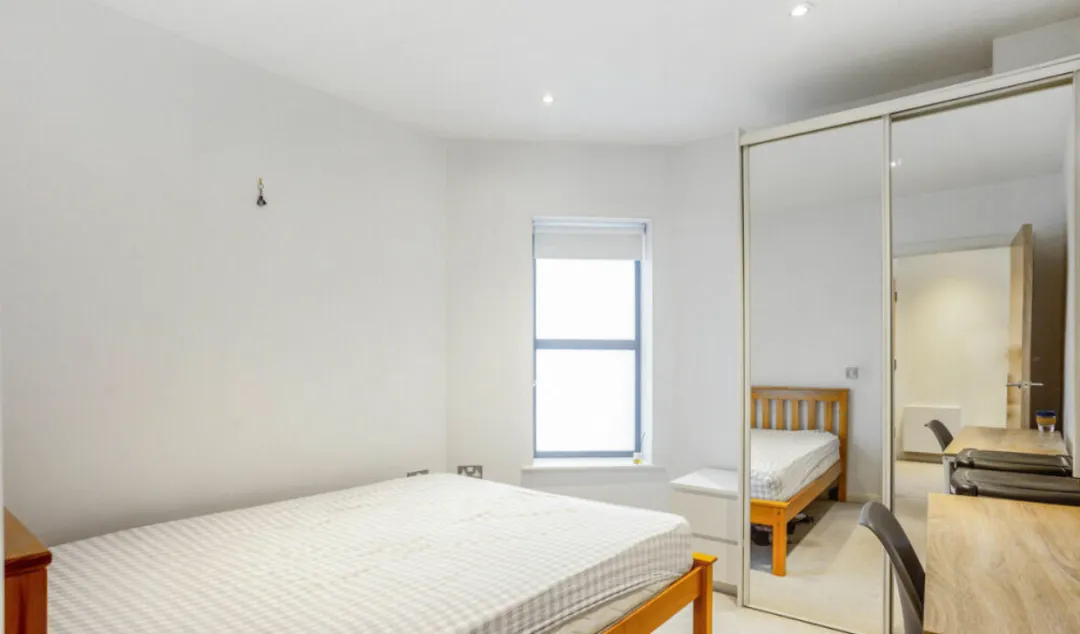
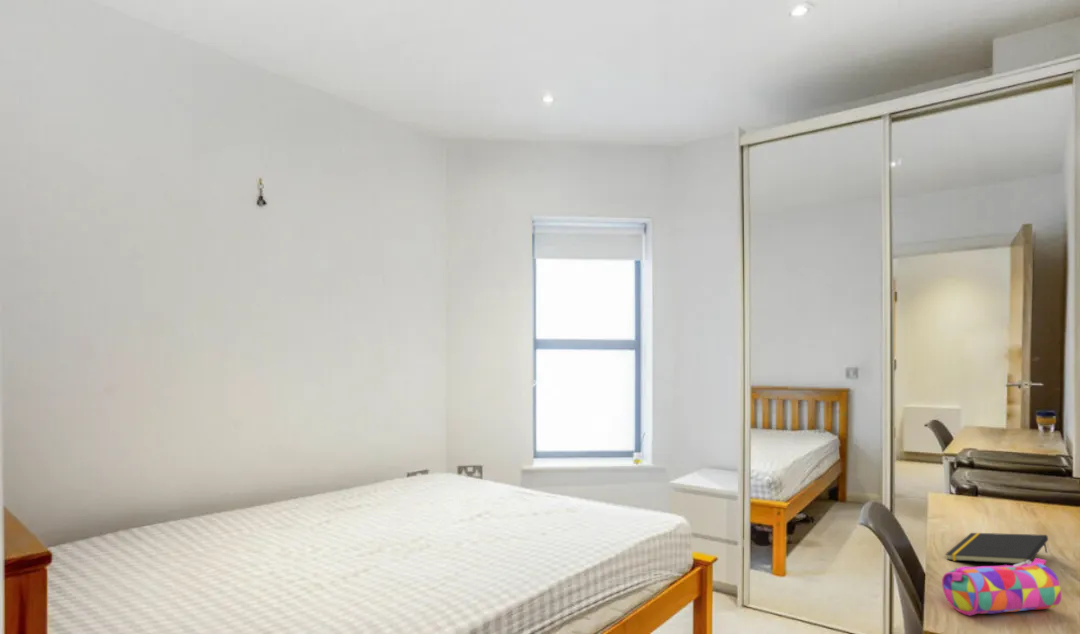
+ notepad [945,532,1049,565]
+ pencil case [941,557,1062,617]
